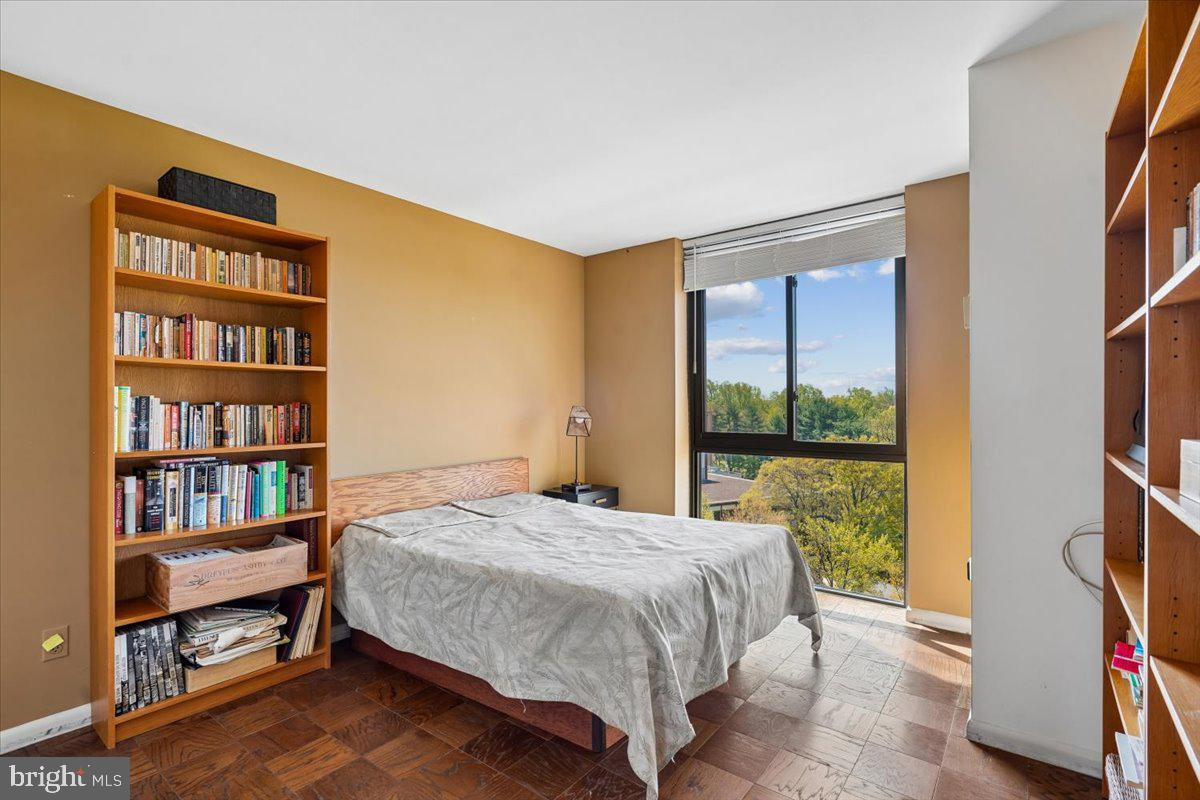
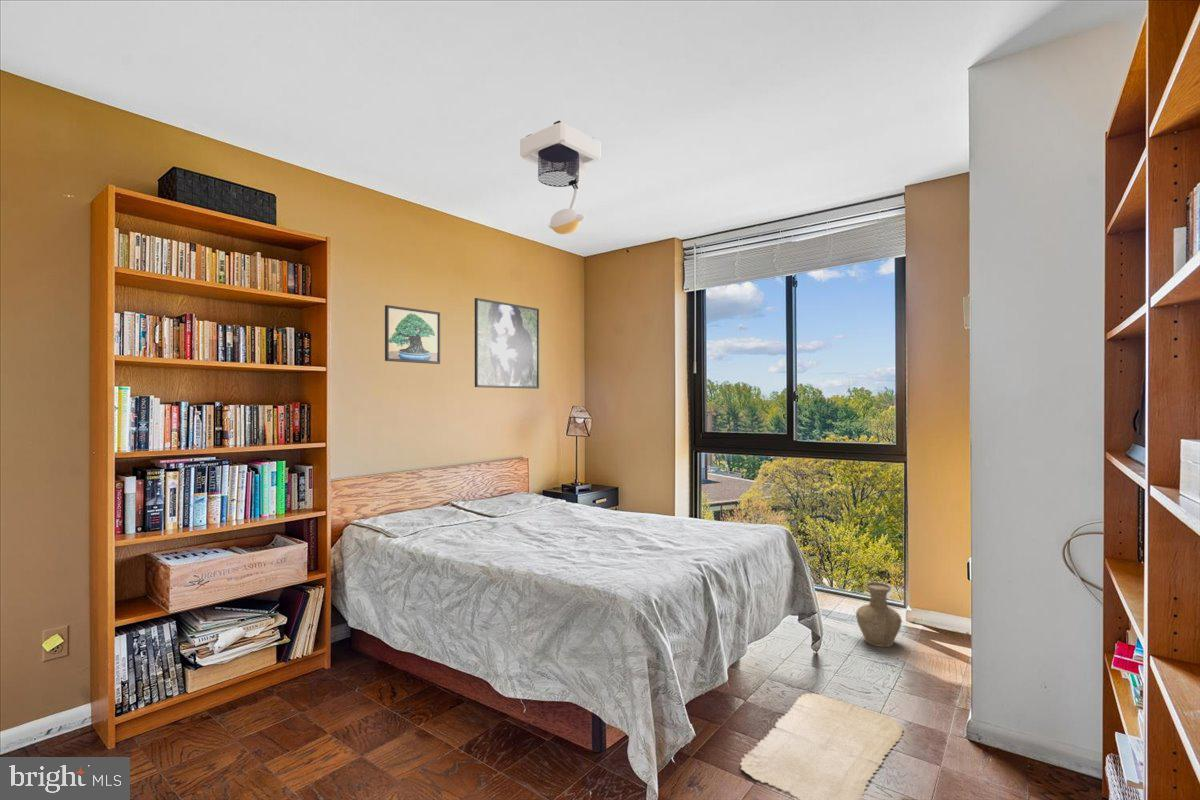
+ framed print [384,304,441,365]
+ vase [855,581,903,648]
+ ceiling light [519,120,601,235]
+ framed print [474,297,540,390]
+ bath mat [739,692,904,800]
